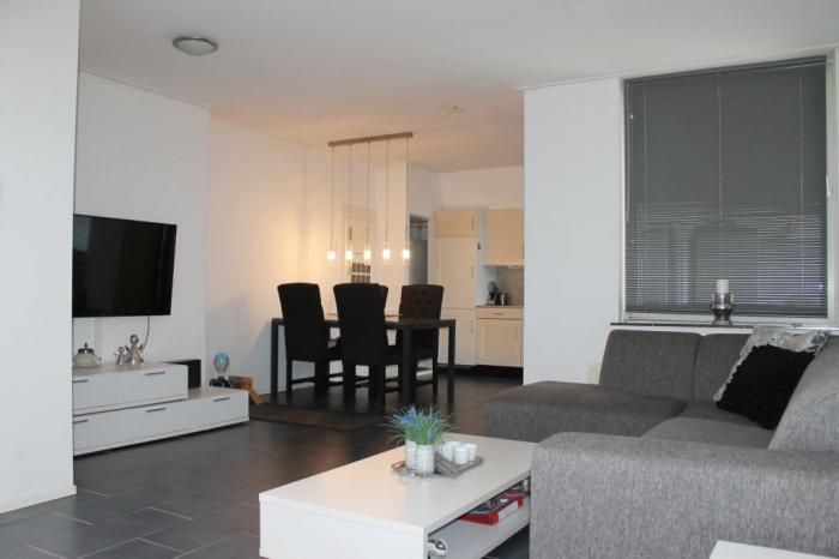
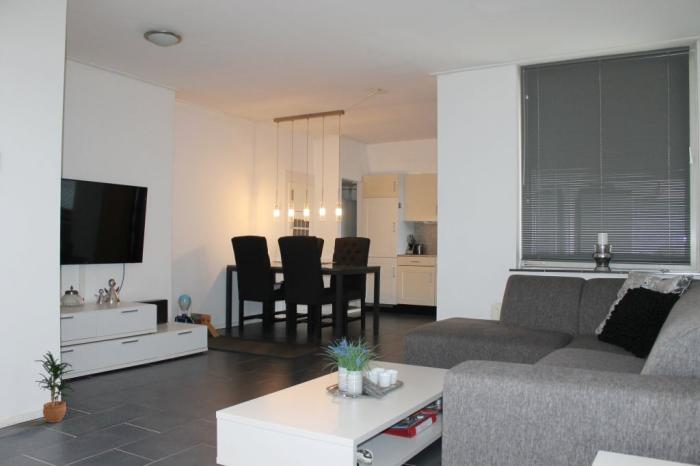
+ potted plant [33,350,76,424]
